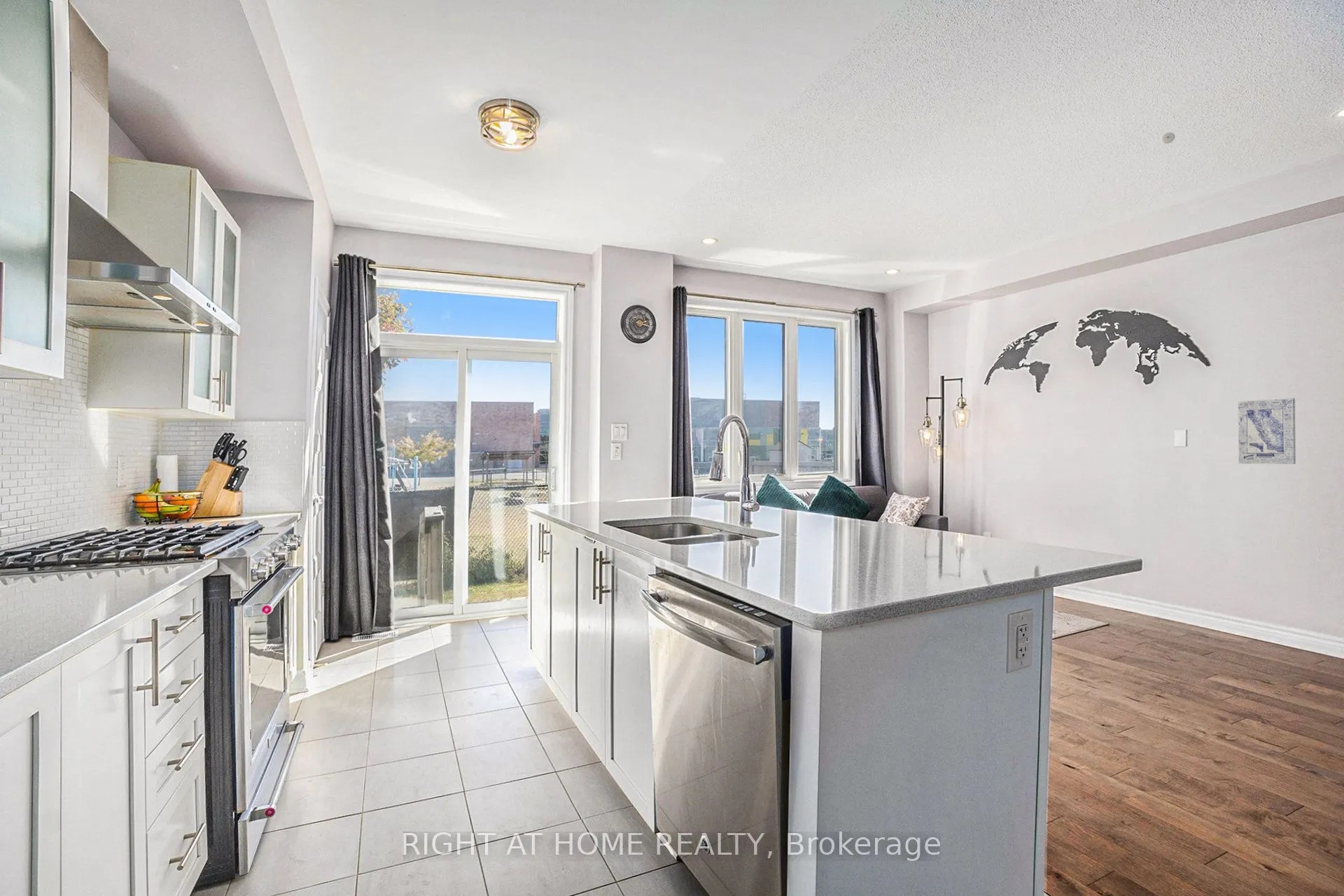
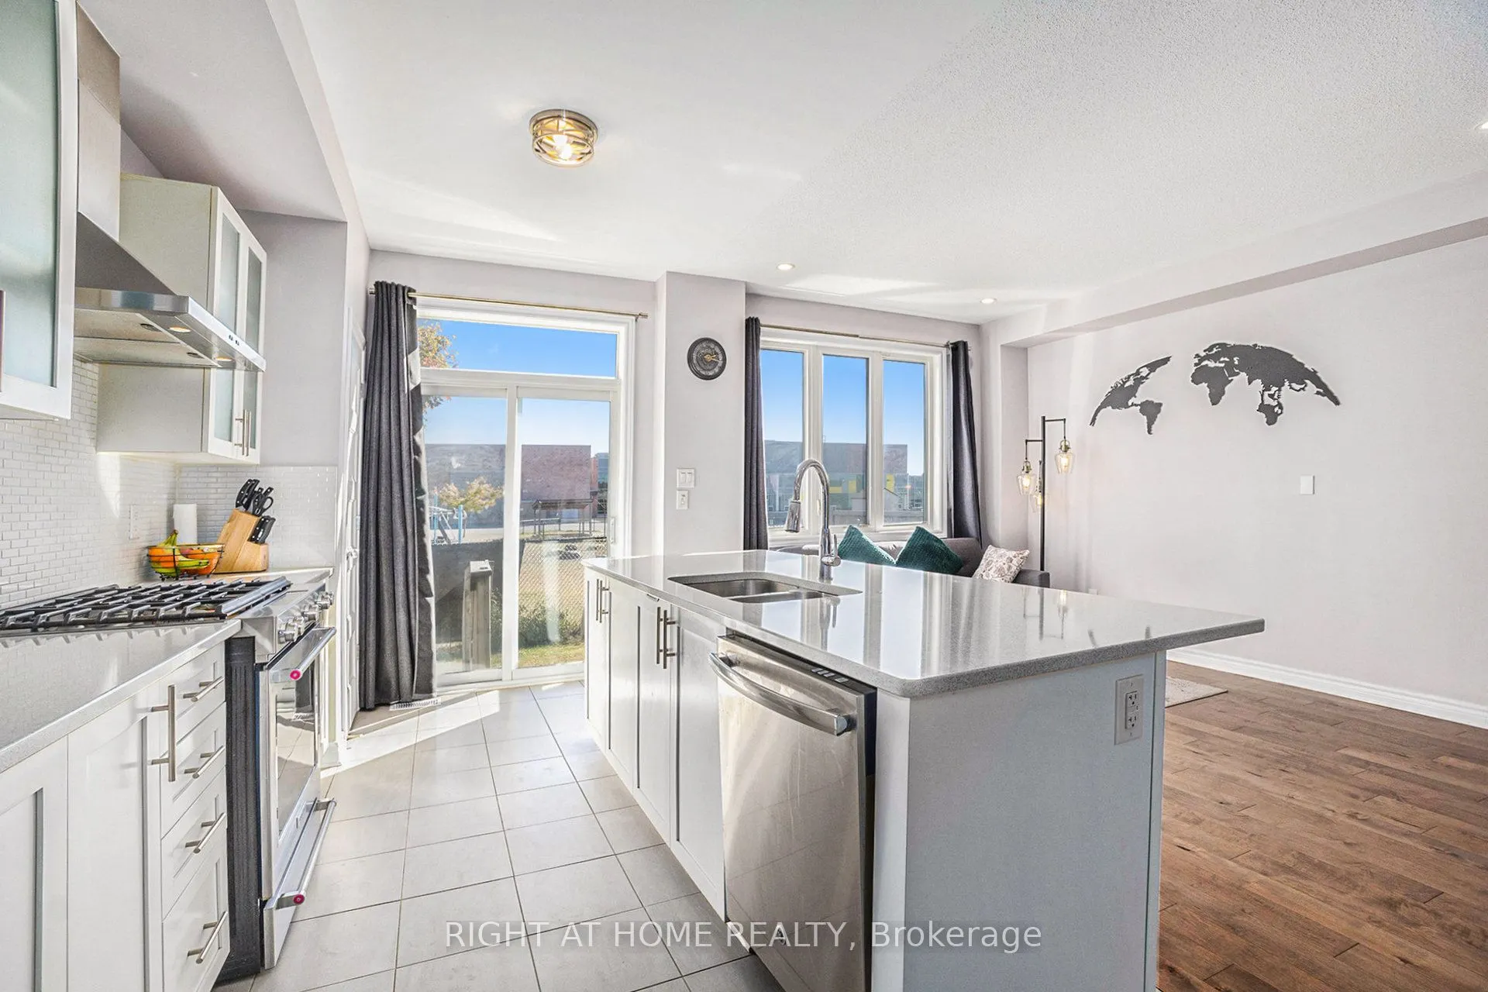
- smoke detector [1161,132,1175,144]
- wall art [1238,398,1296,465]
